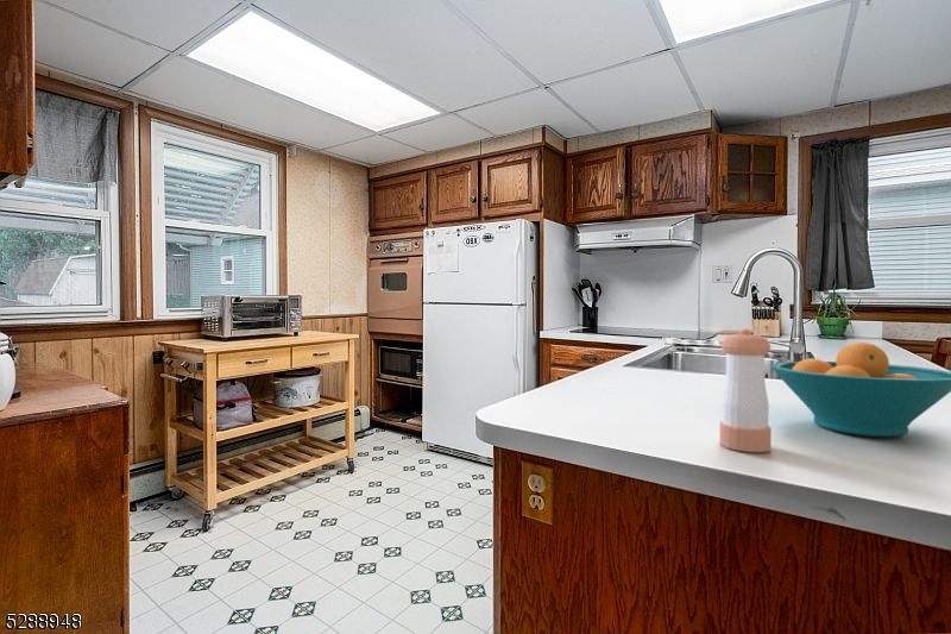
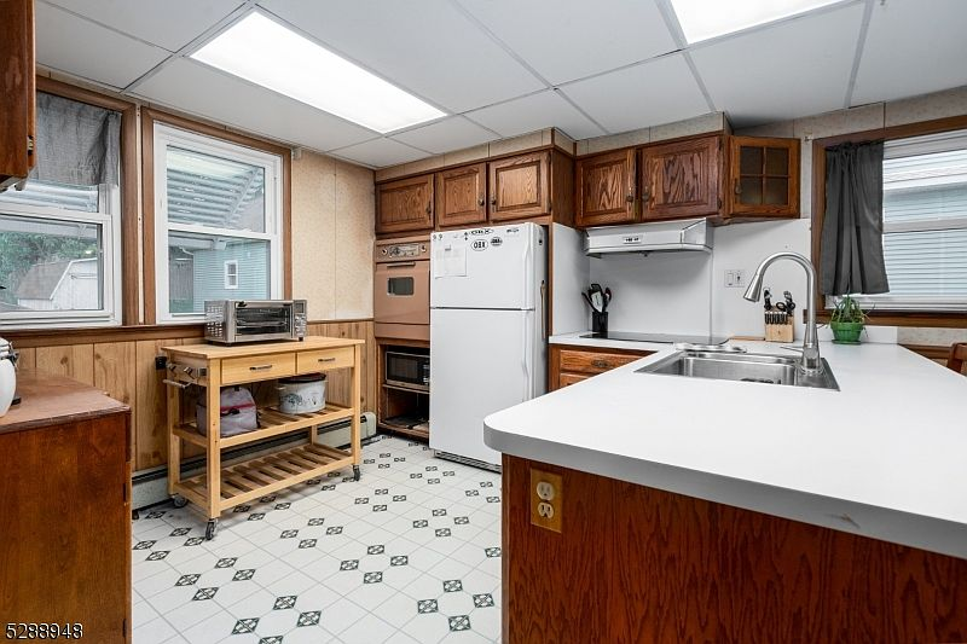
- fruit bowl [770,341,951,438]
- pepper shaker [719,328,773,453]
